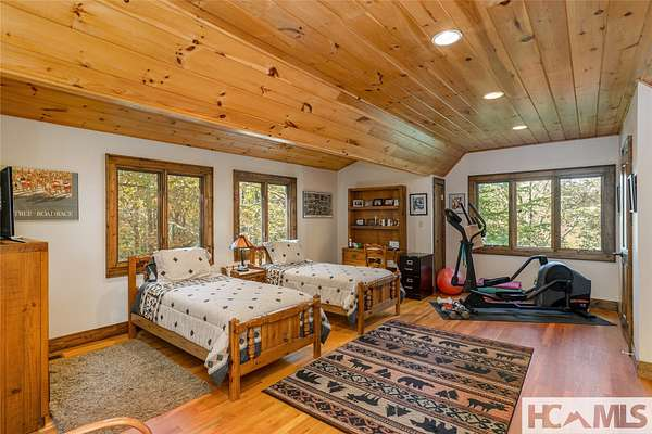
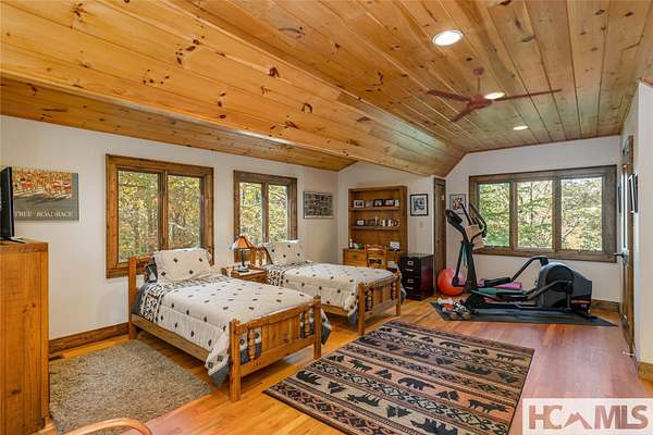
+ ceiling fan [423,66,564,124]
